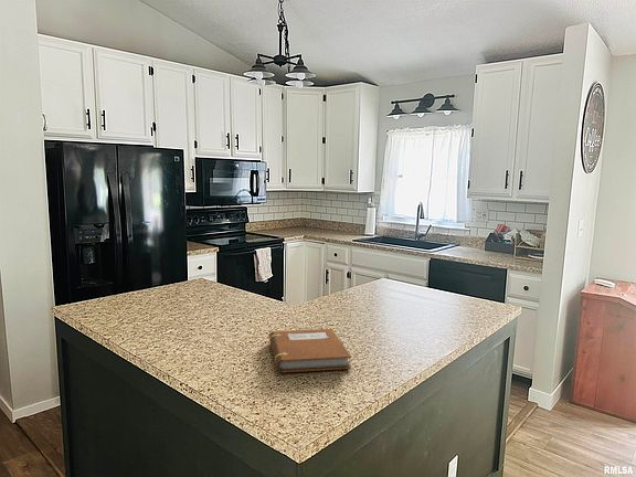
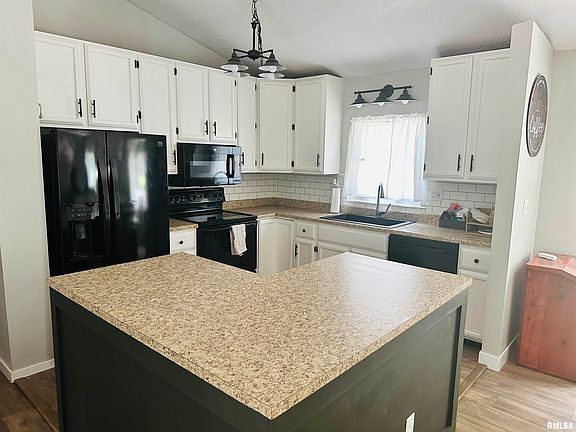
- notebook [268,328,352,373]
